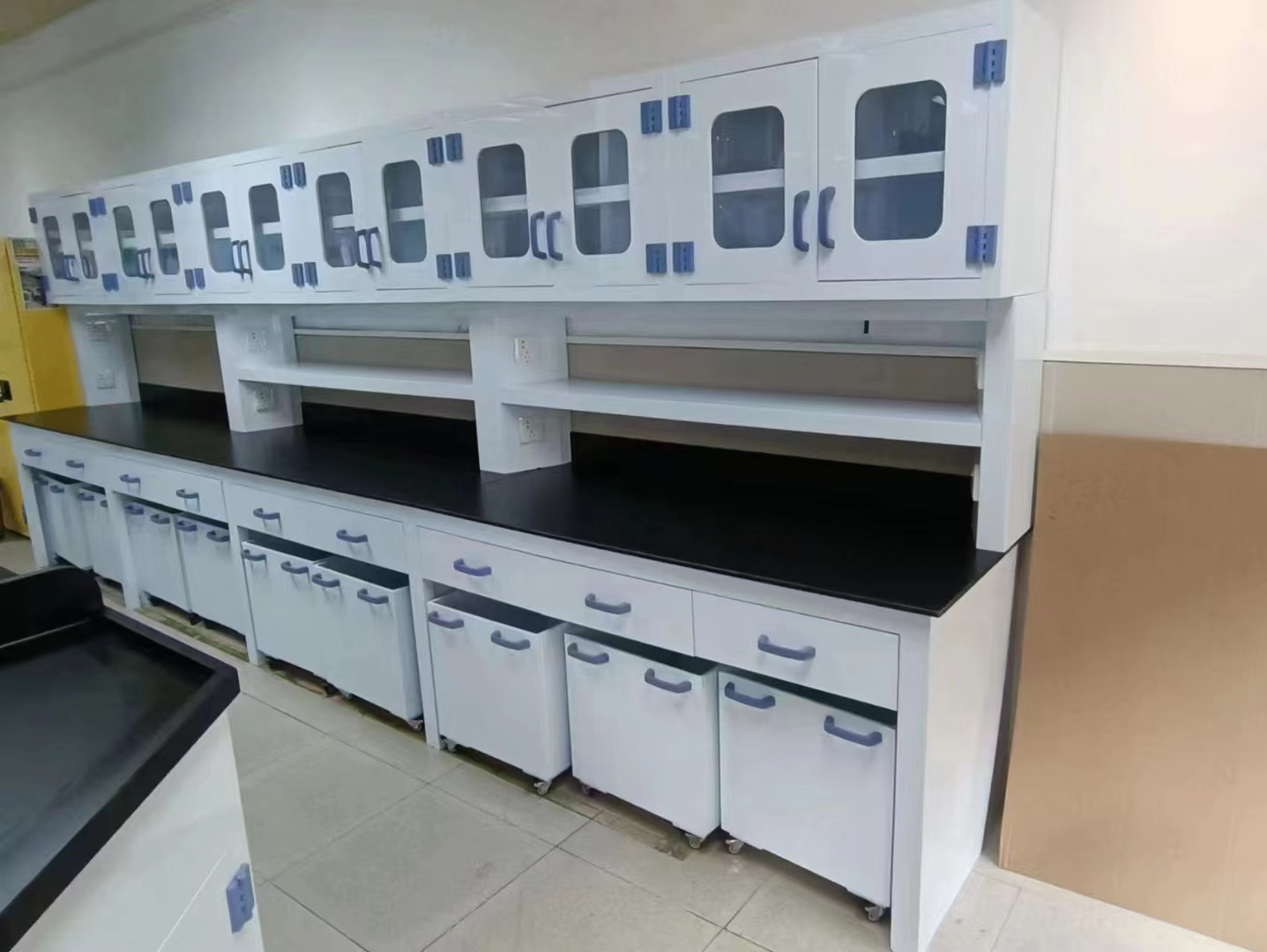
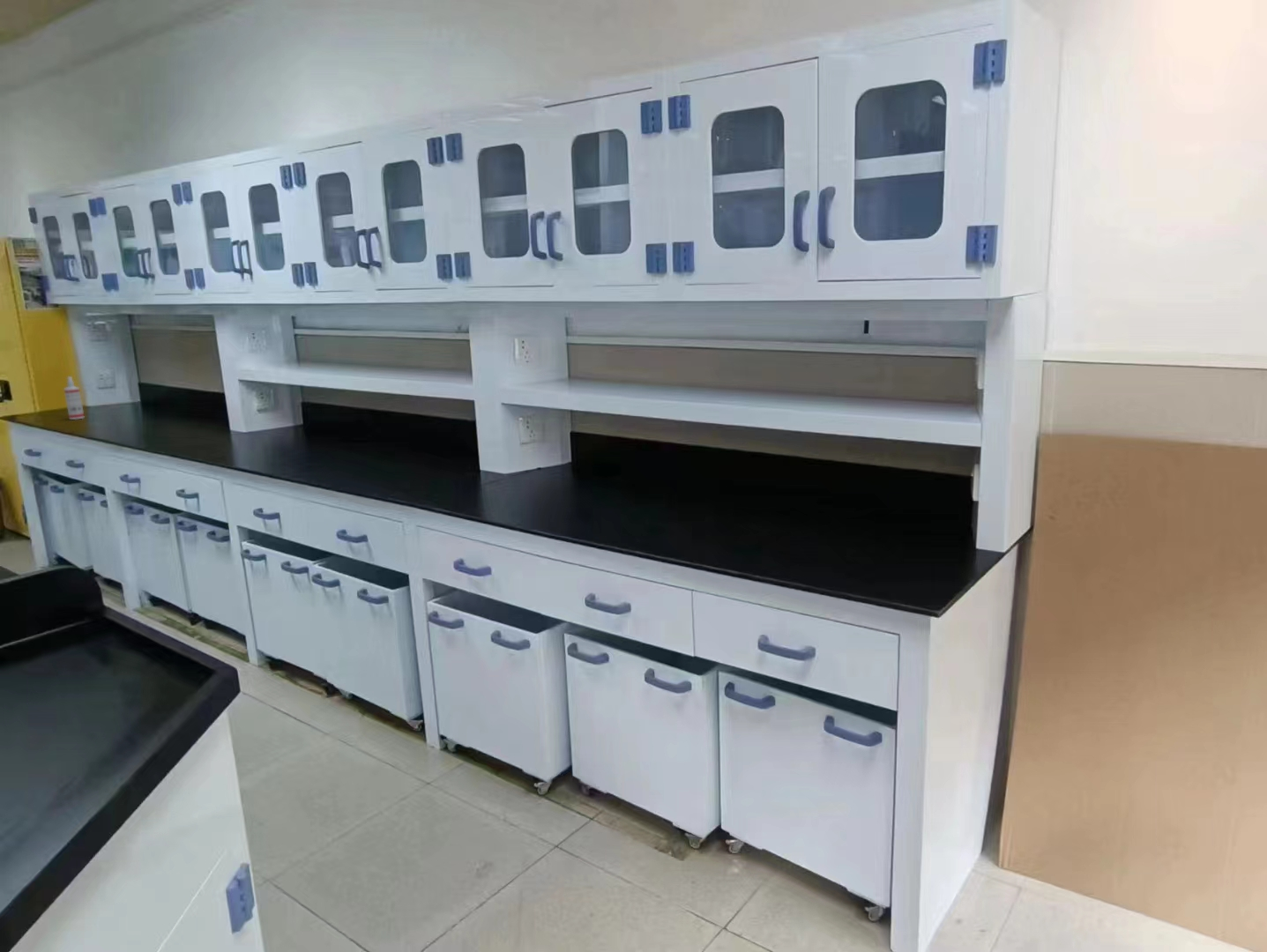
+ spray bottle [63,376,86,420]
